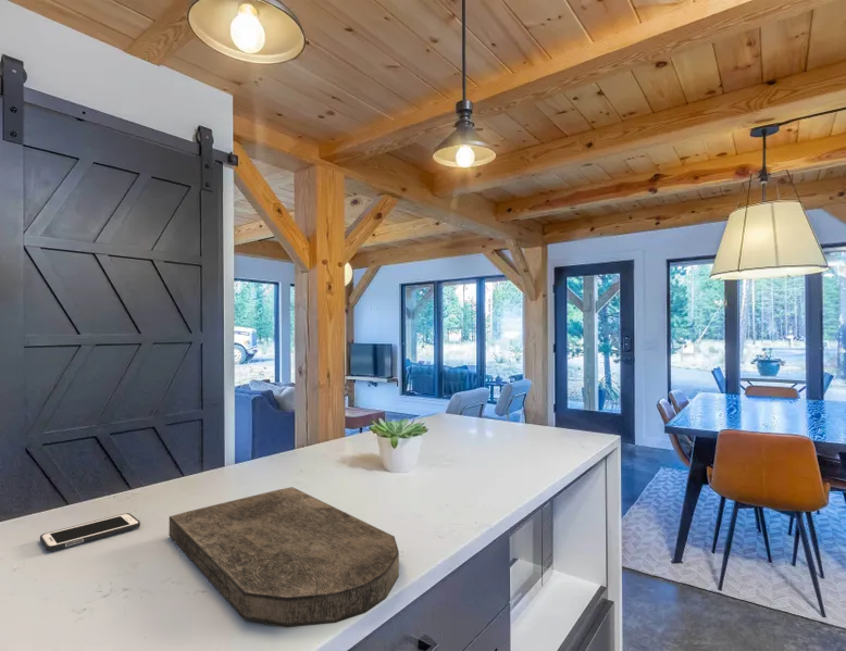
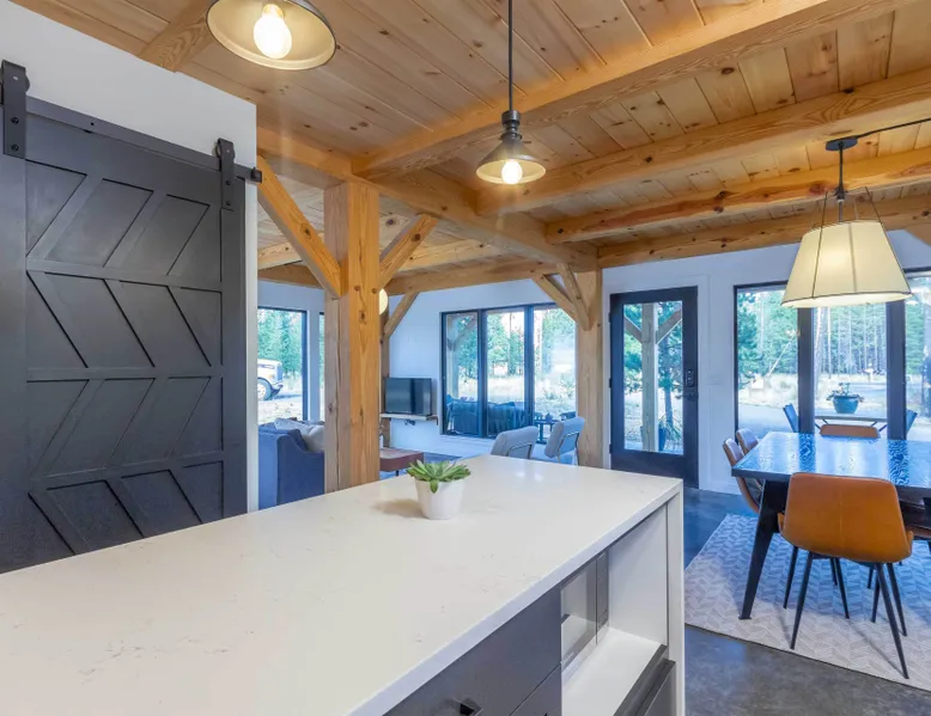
- cell phone [39,512,141,552]
- cutting board [169,486,400,628]
